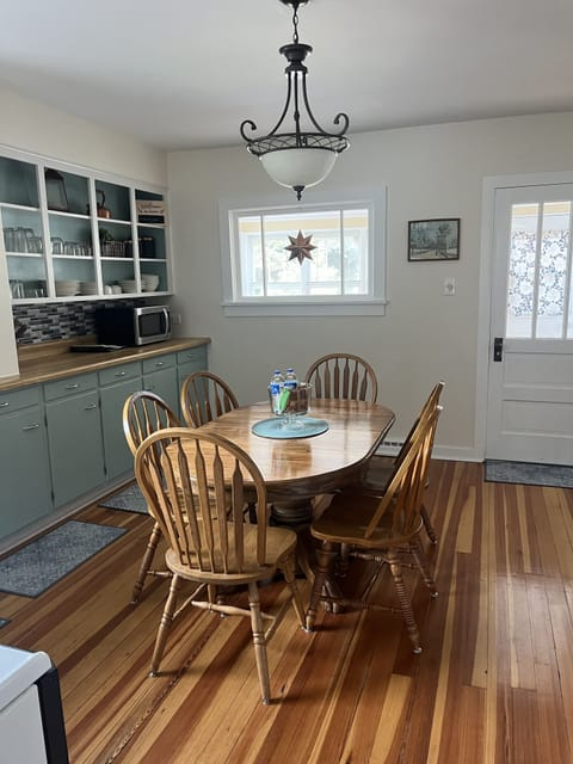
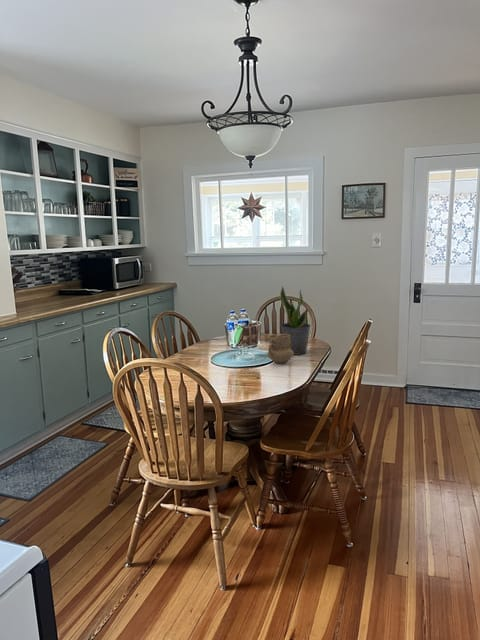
+ mug [267,334,294,364]
+ potted plant [279,286,312,356]
